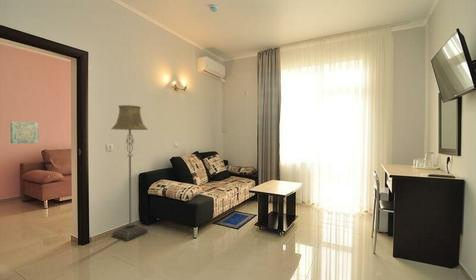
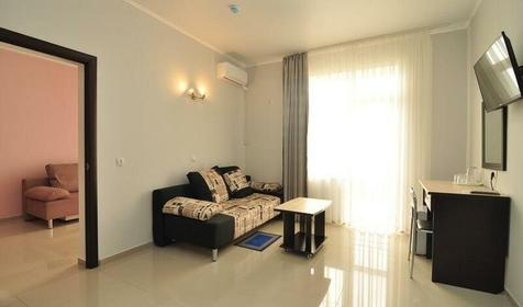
- wall art [9,120,40,144]
- floor lamp [111,104,149,242]
